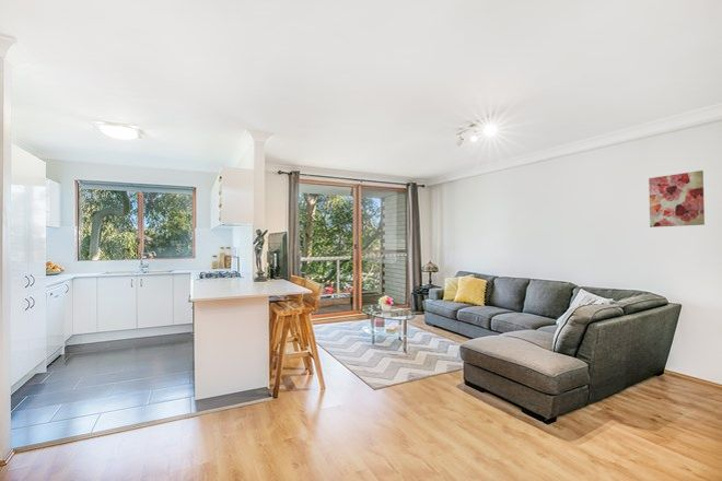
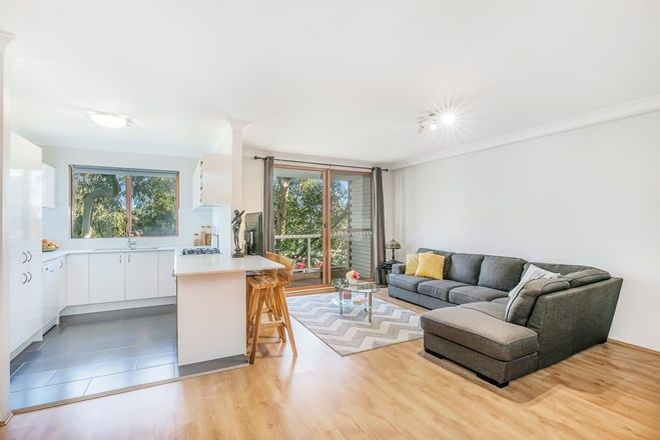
- wall art [648,169,706,228]
